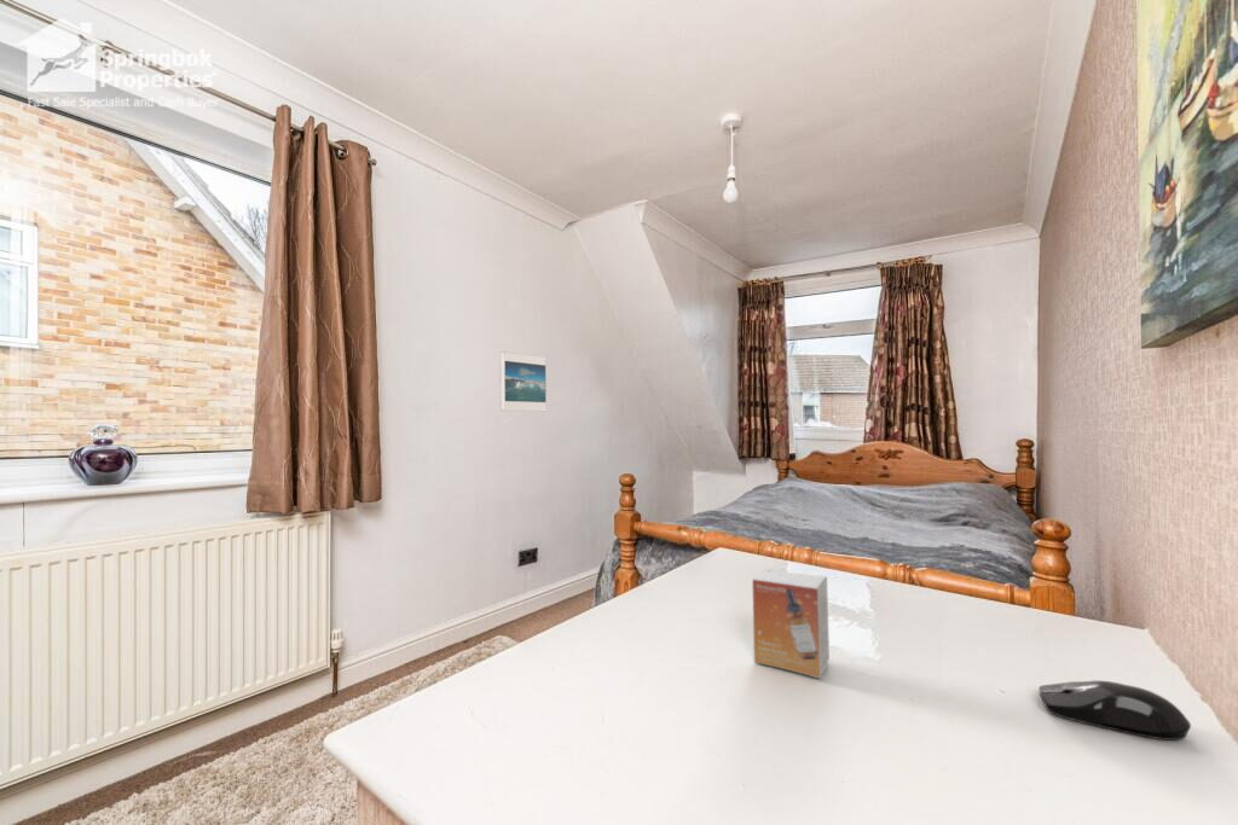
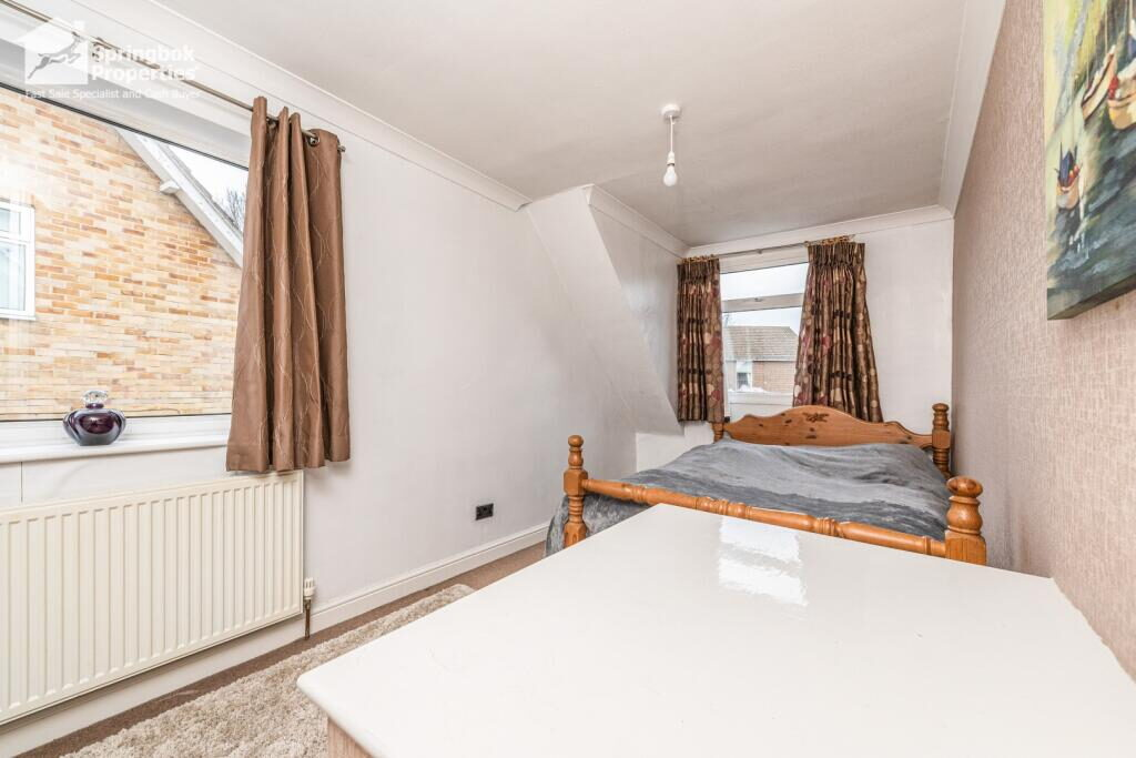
- computer mouse [1037,680,1192,742]
- small box [751,568,831,679]
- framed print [499,350,548,413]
